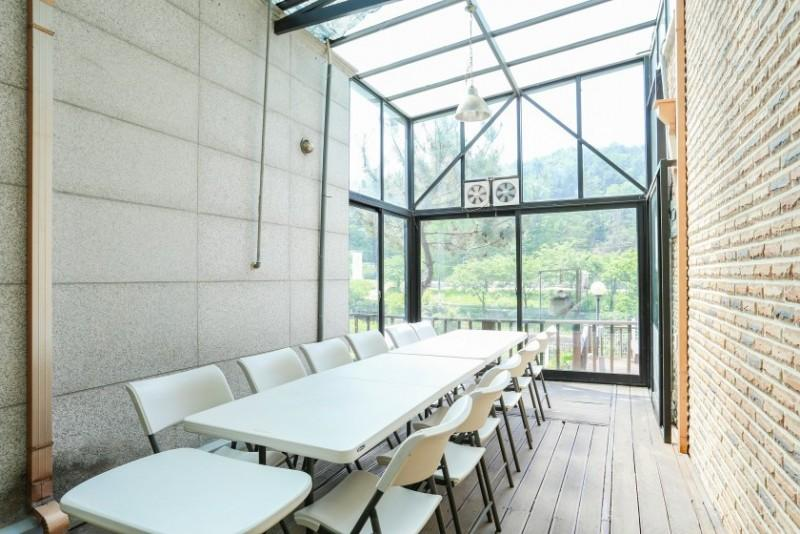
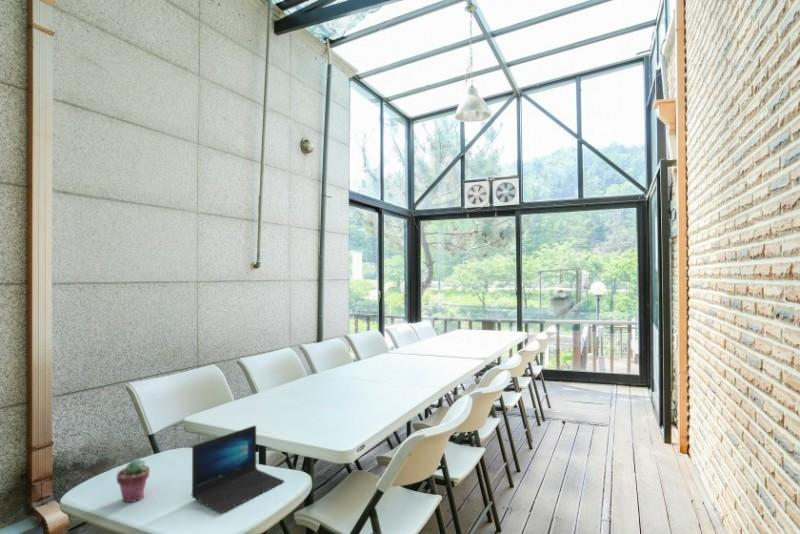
+ laptop [191,424,285,513]
+ potted succulent [116,458,151,503]
